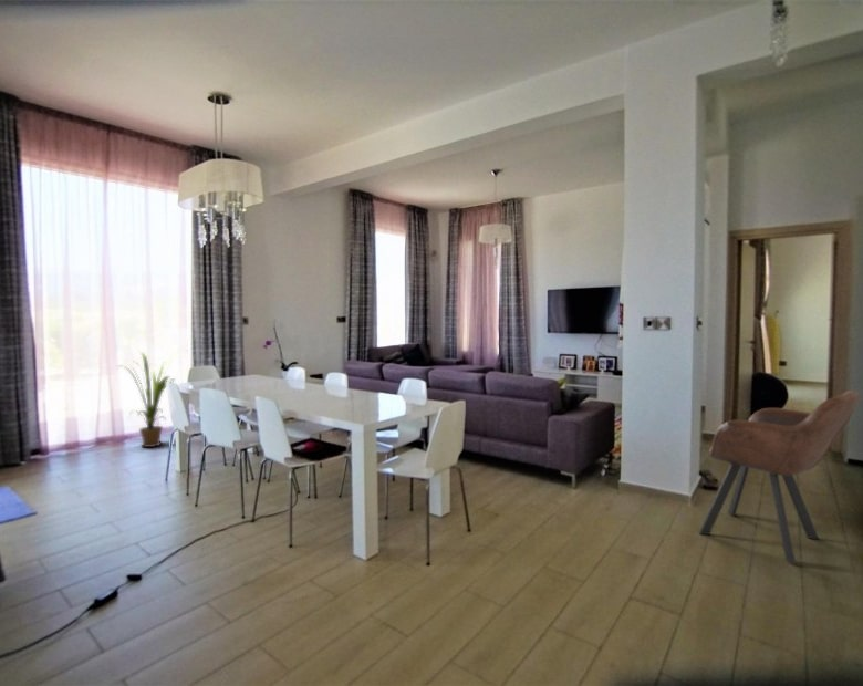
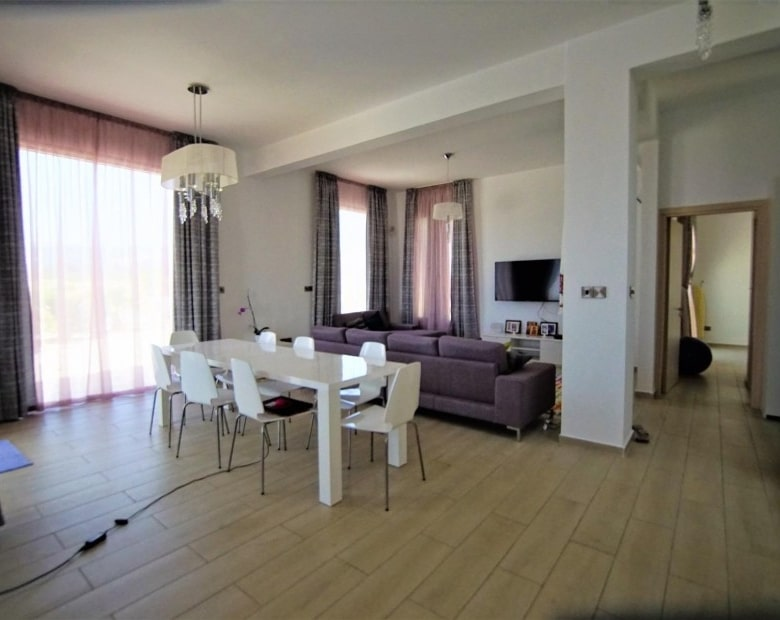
- house plant [115,350,178,448]
- armchair [697,389,863,565]
